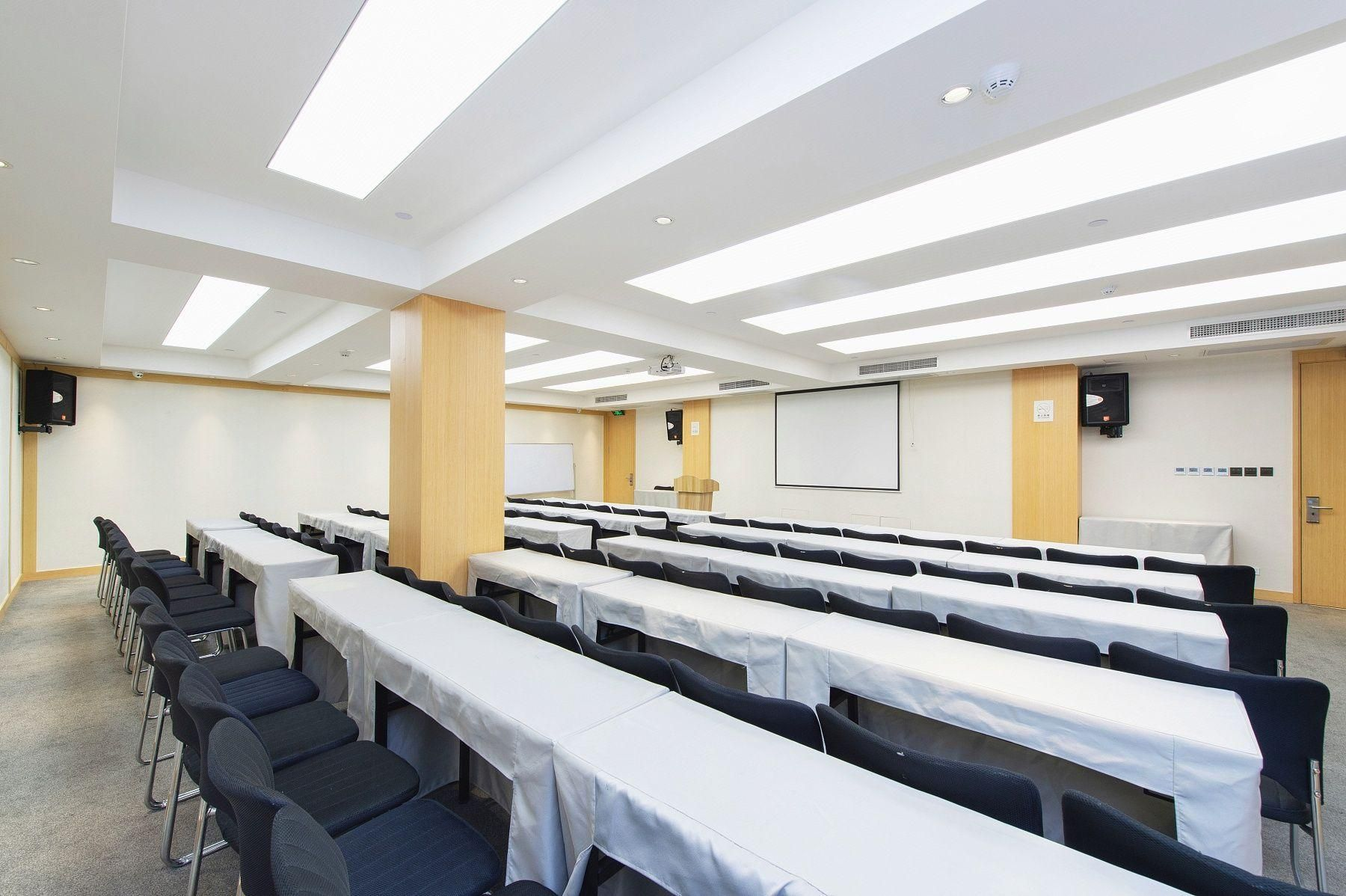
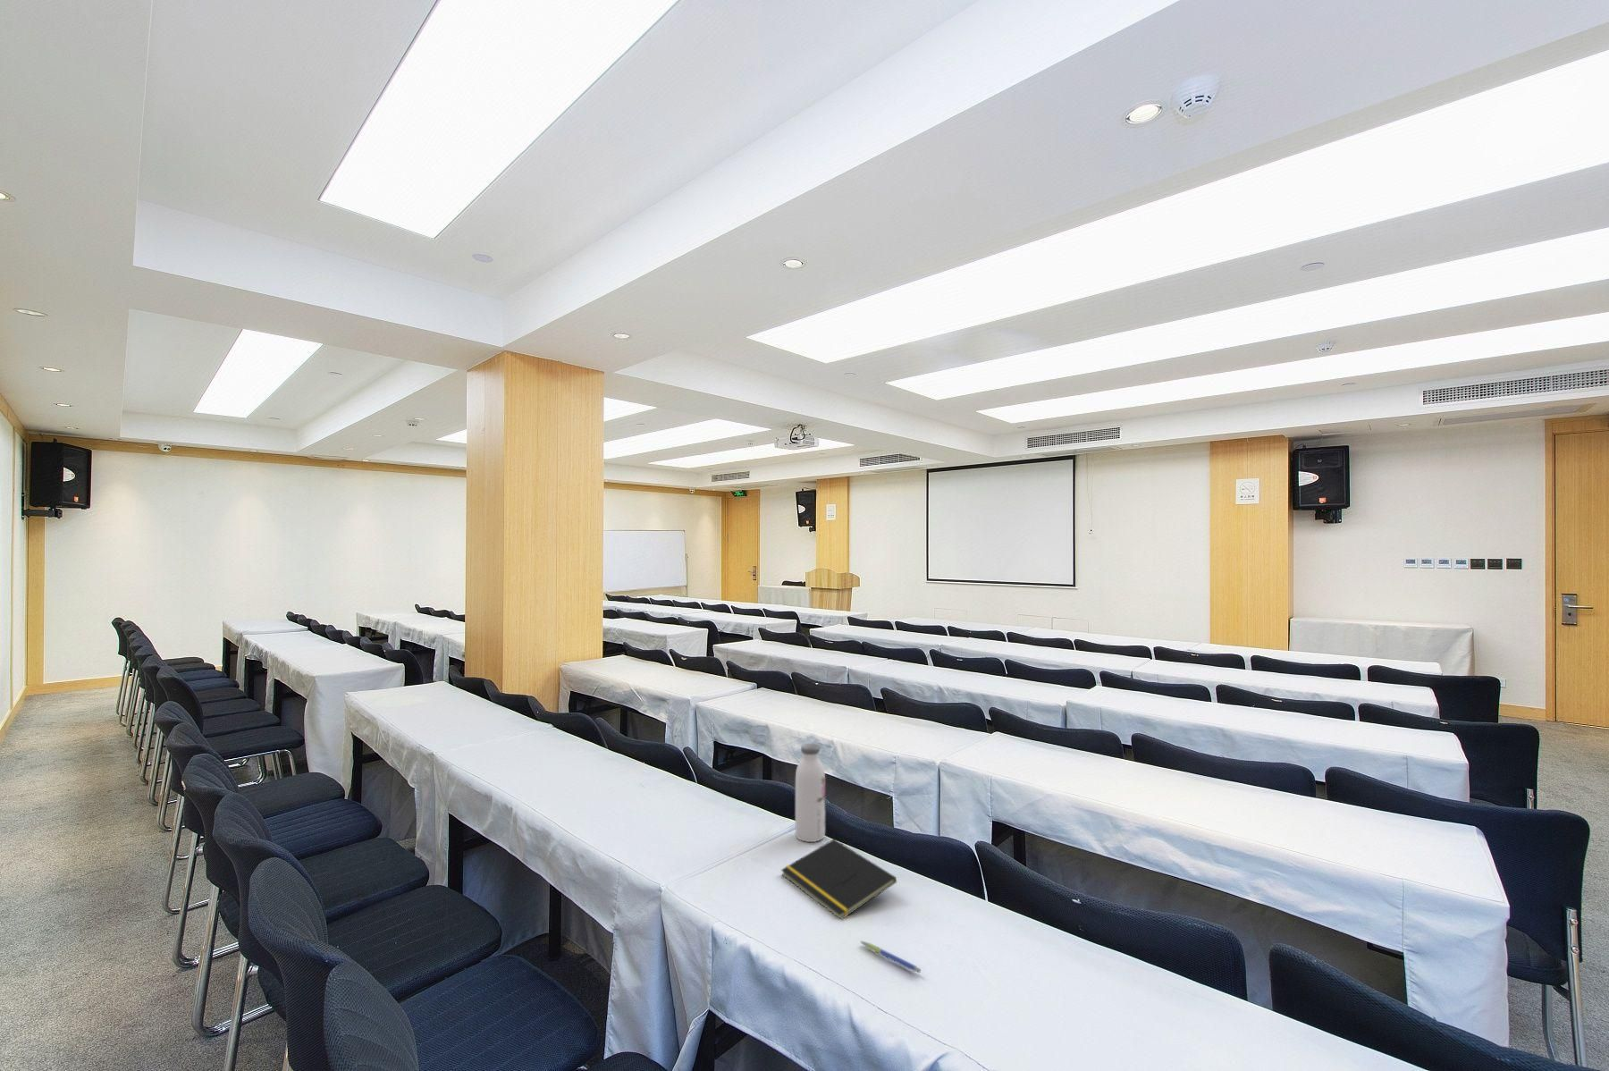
+ water bottle [795,743,826,843]
+ pen [859,941,922,973]
+ notepad [781,839,898,920]
